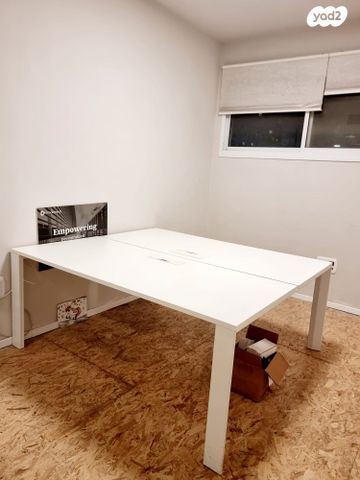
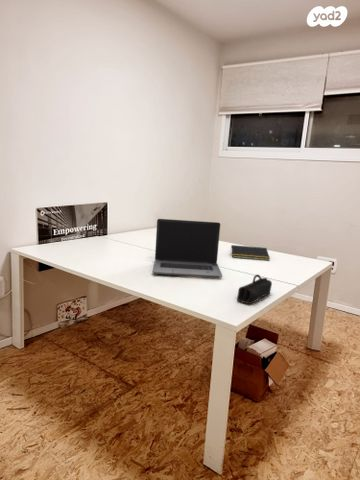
+ notepad [229,244,271,262]
+ pencil case [236,273,273,305]
+ laptop computer [152,218,223,278]
